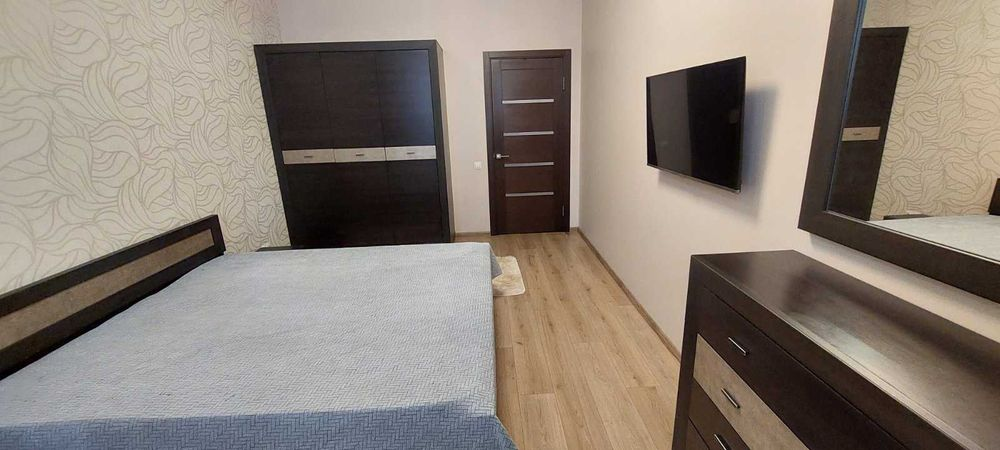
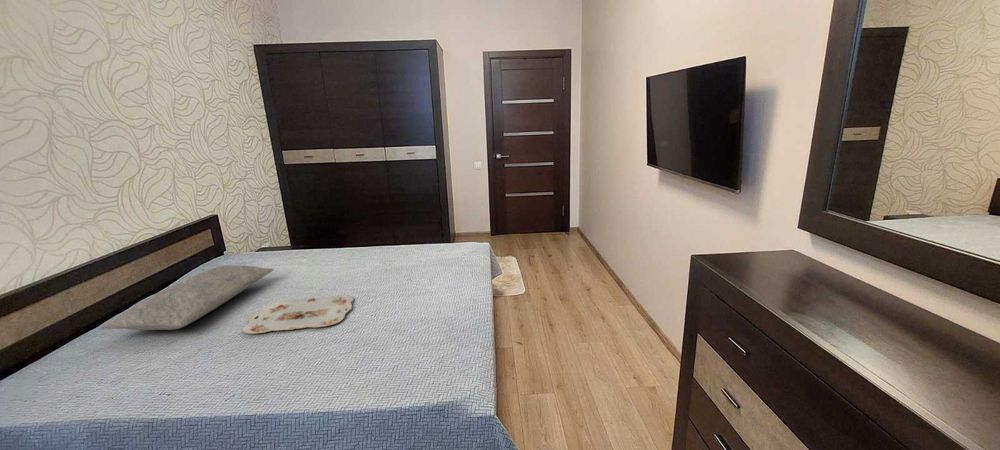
+ pillow [100,264,275,331]
+ serving tray [242,294,354,335]
